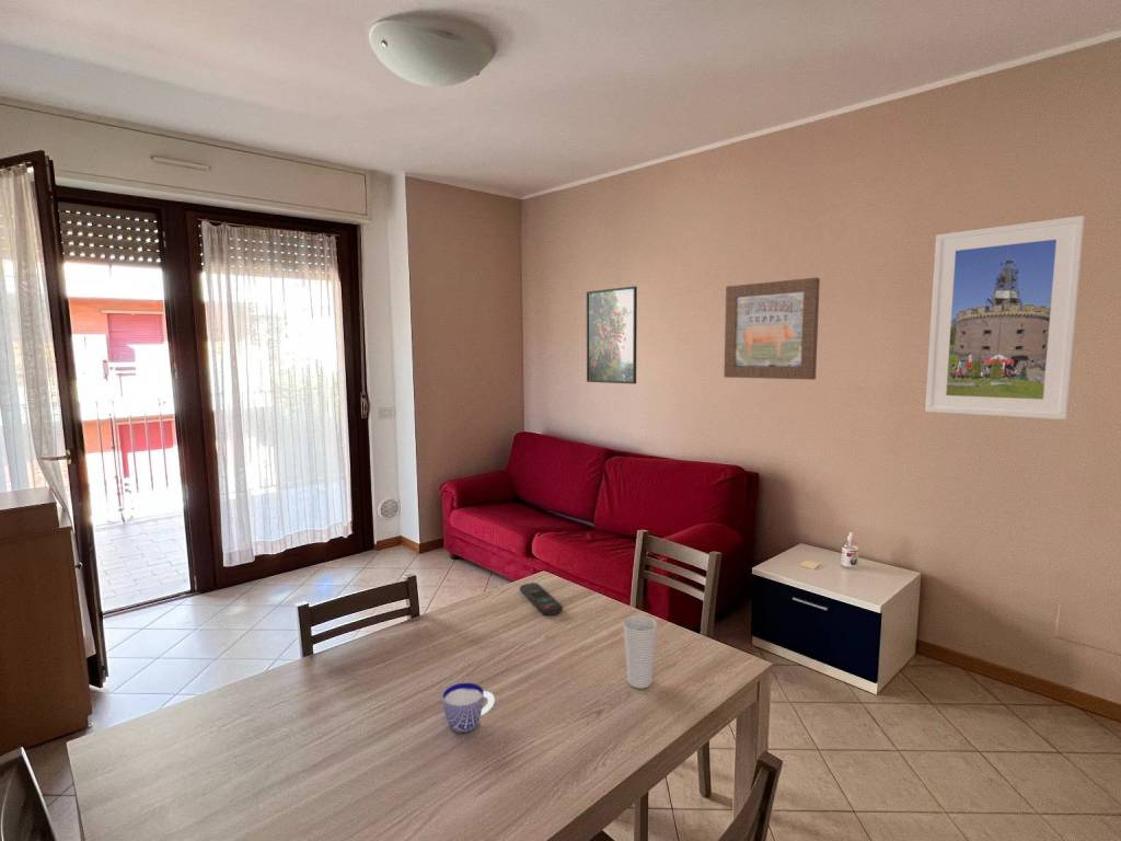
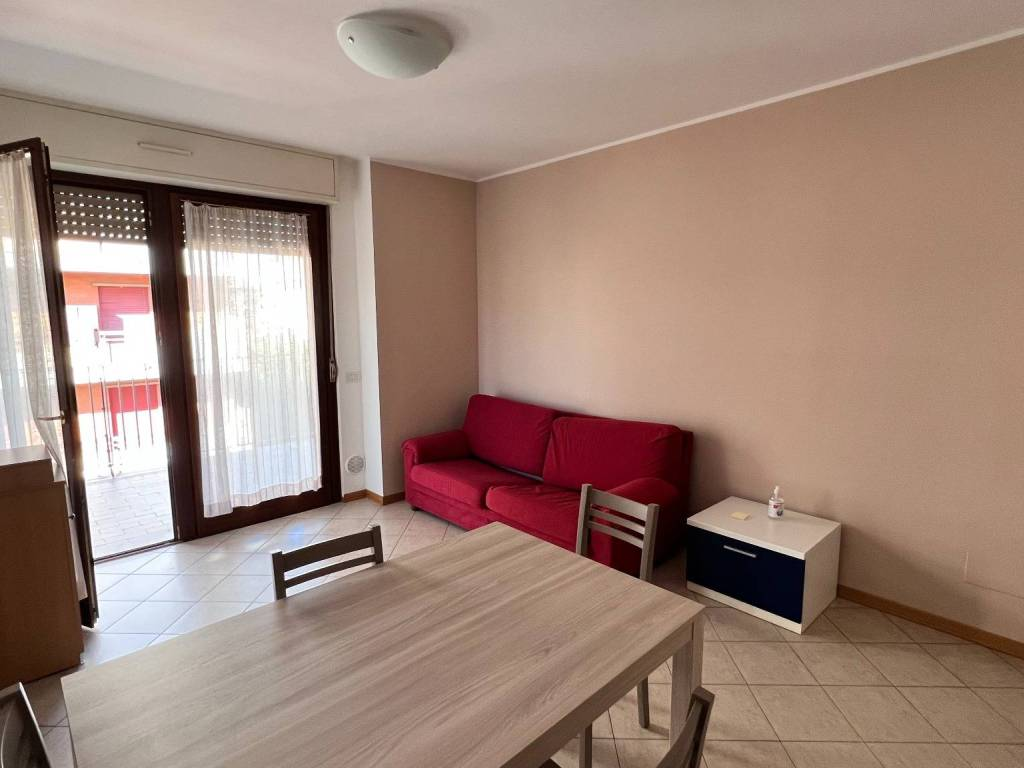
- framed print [586,286,638,384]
- cup [441,681,496,734]
- remote control [519,581,564,615]
- cup [622,614,659,690]
- wall art [723,277,821,381]
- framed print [924,215,1086,420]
